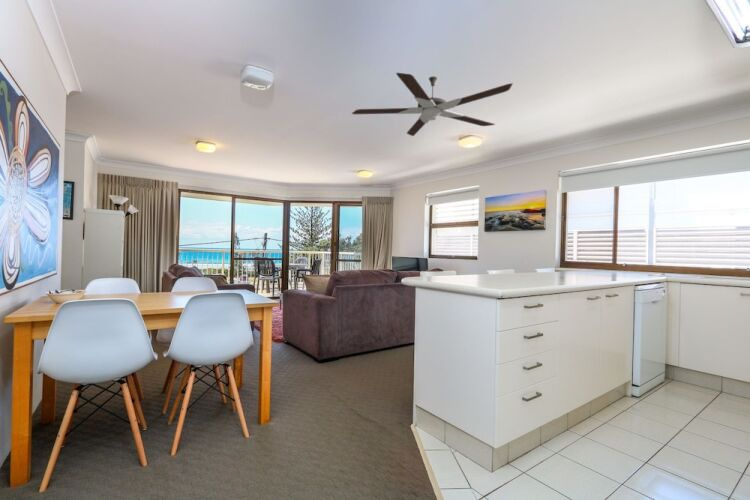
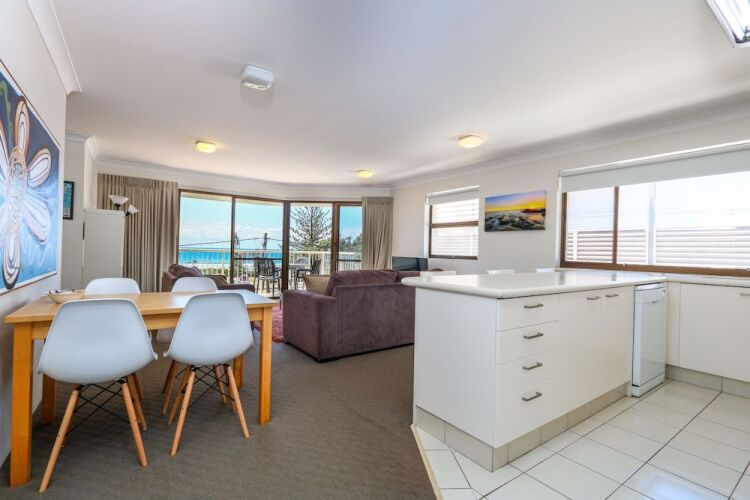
- ceiling fan [350,72,513,137]
